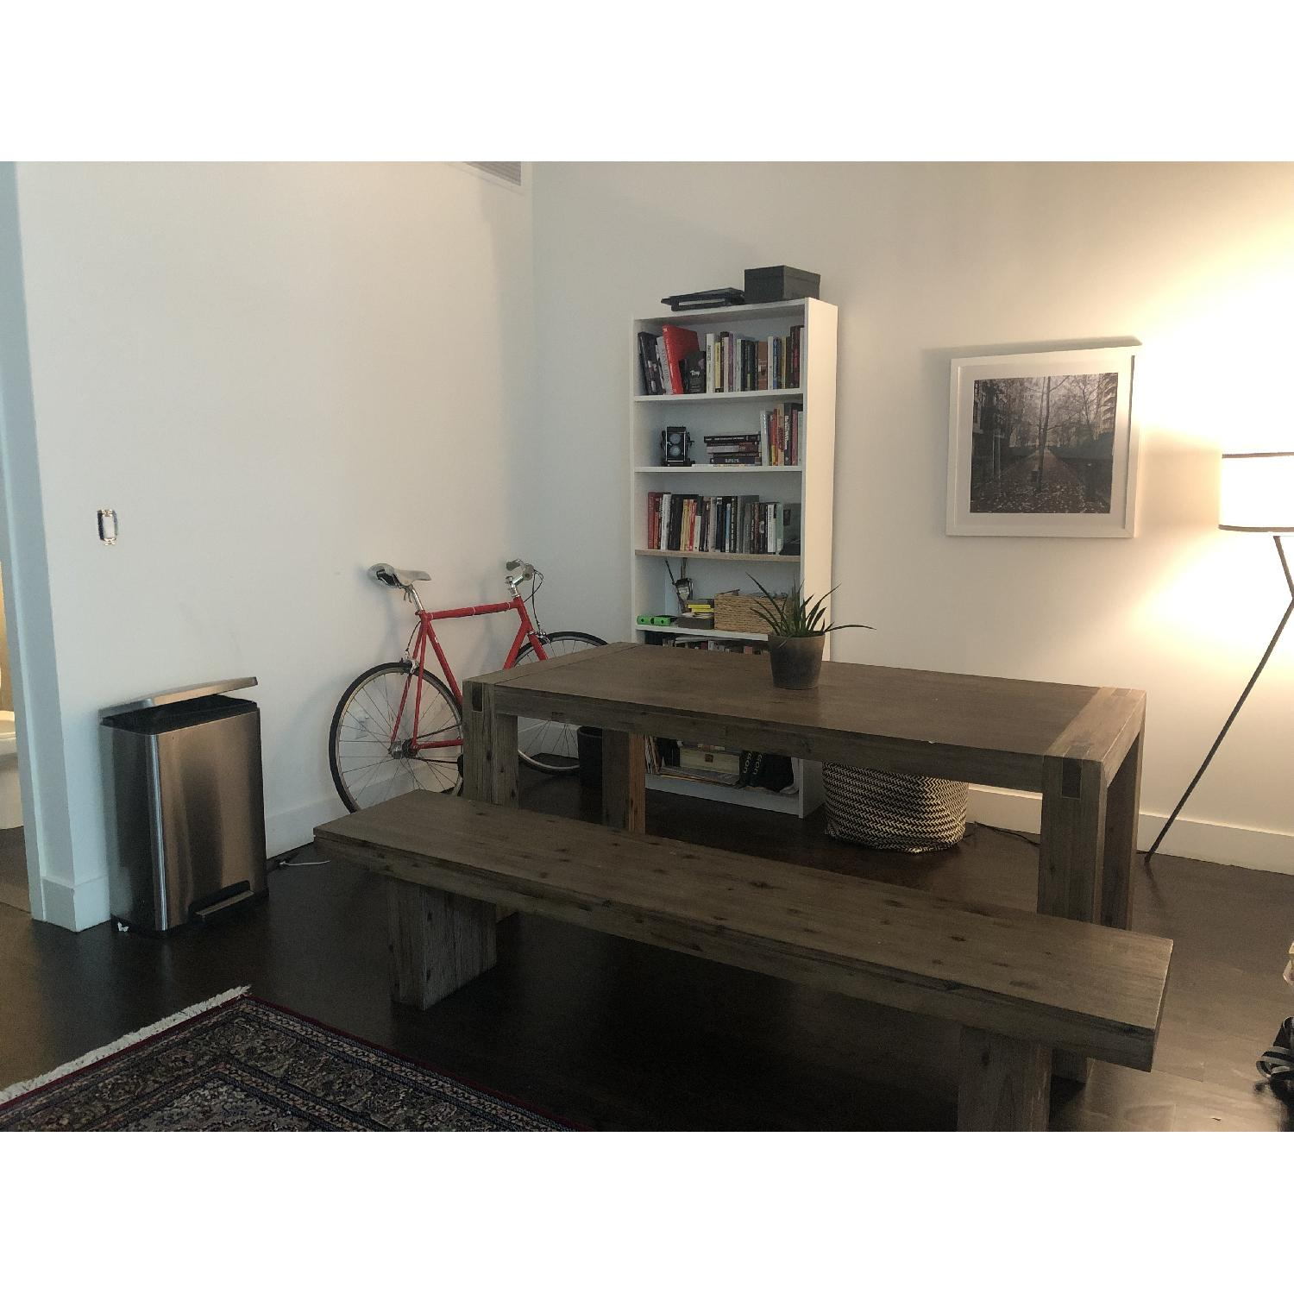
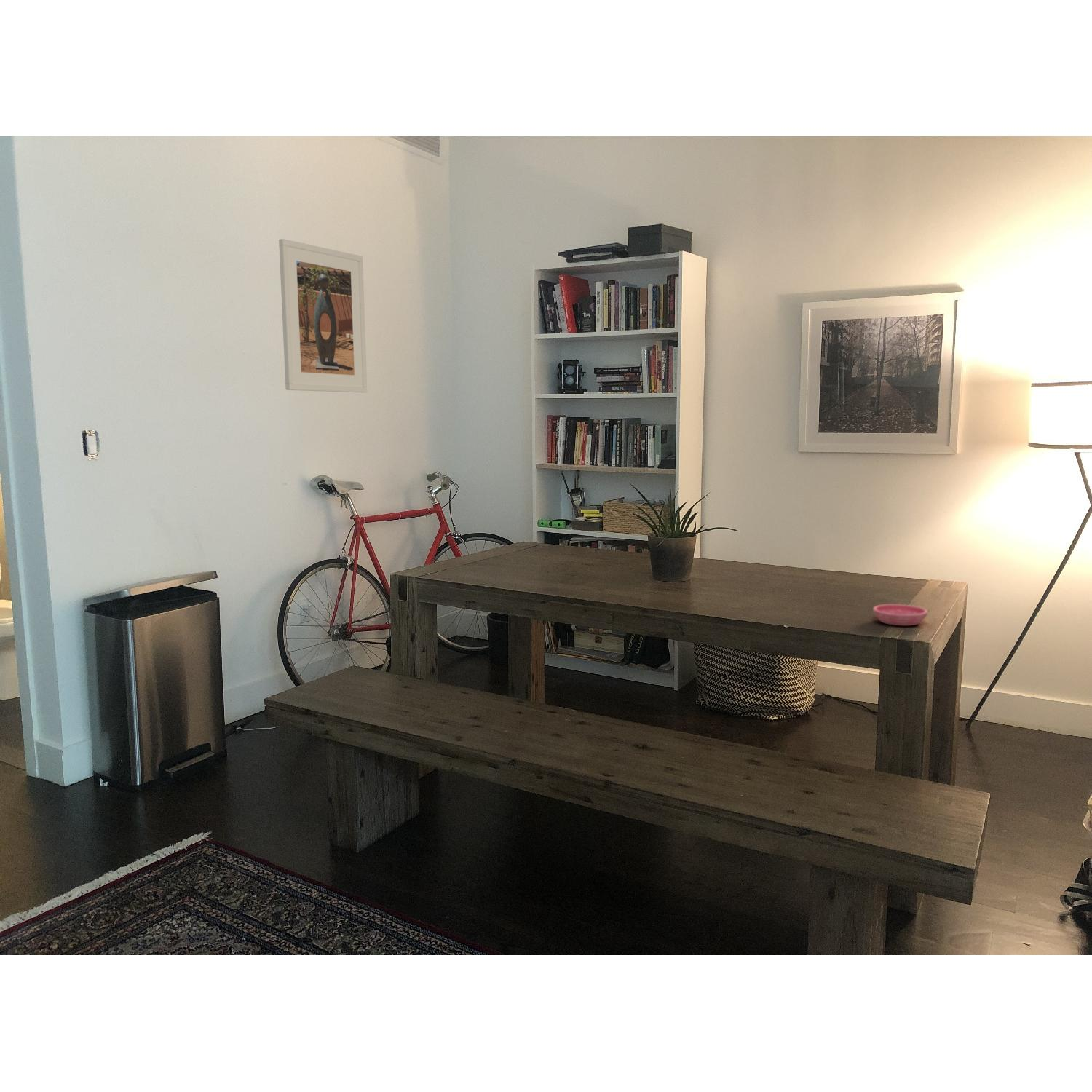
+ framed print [278,238,368,393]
+ saucer [872,604,928,626]
